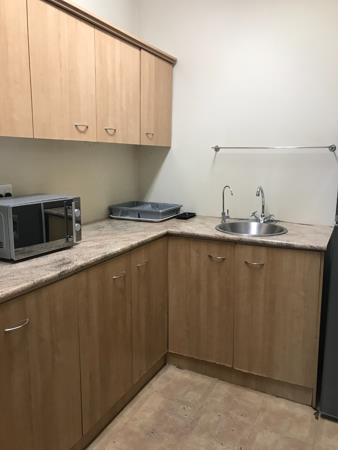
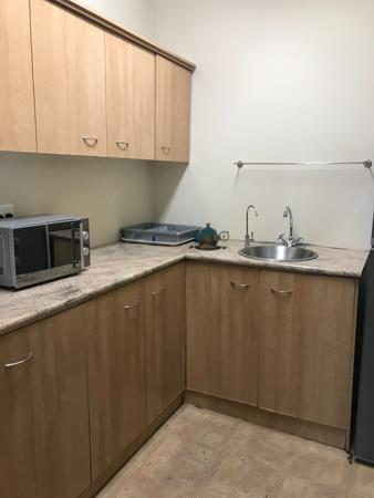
+ teapot [188,222,230,251]
